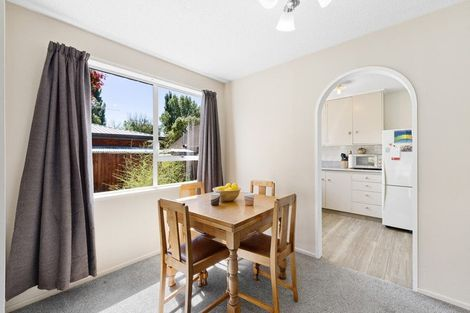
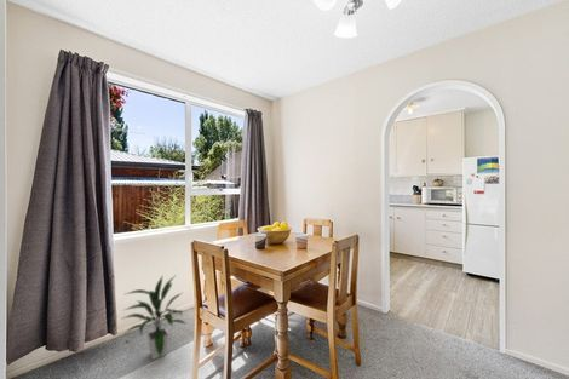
+ indoor plant [122,275,186,361]
